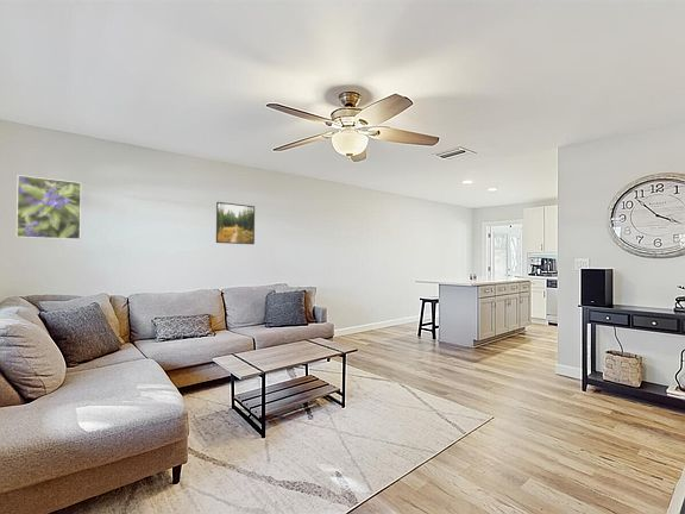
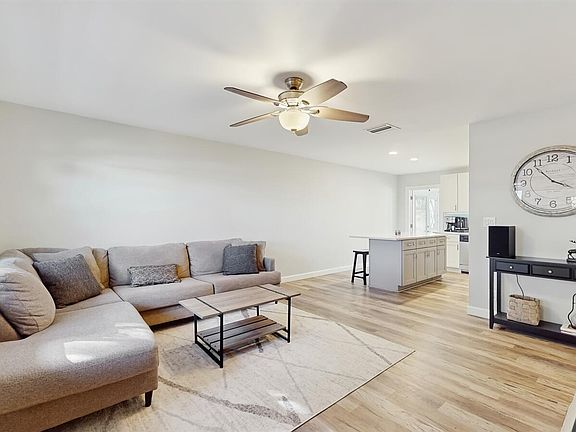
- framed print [15,174,82,240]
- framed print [215,201,256,245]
